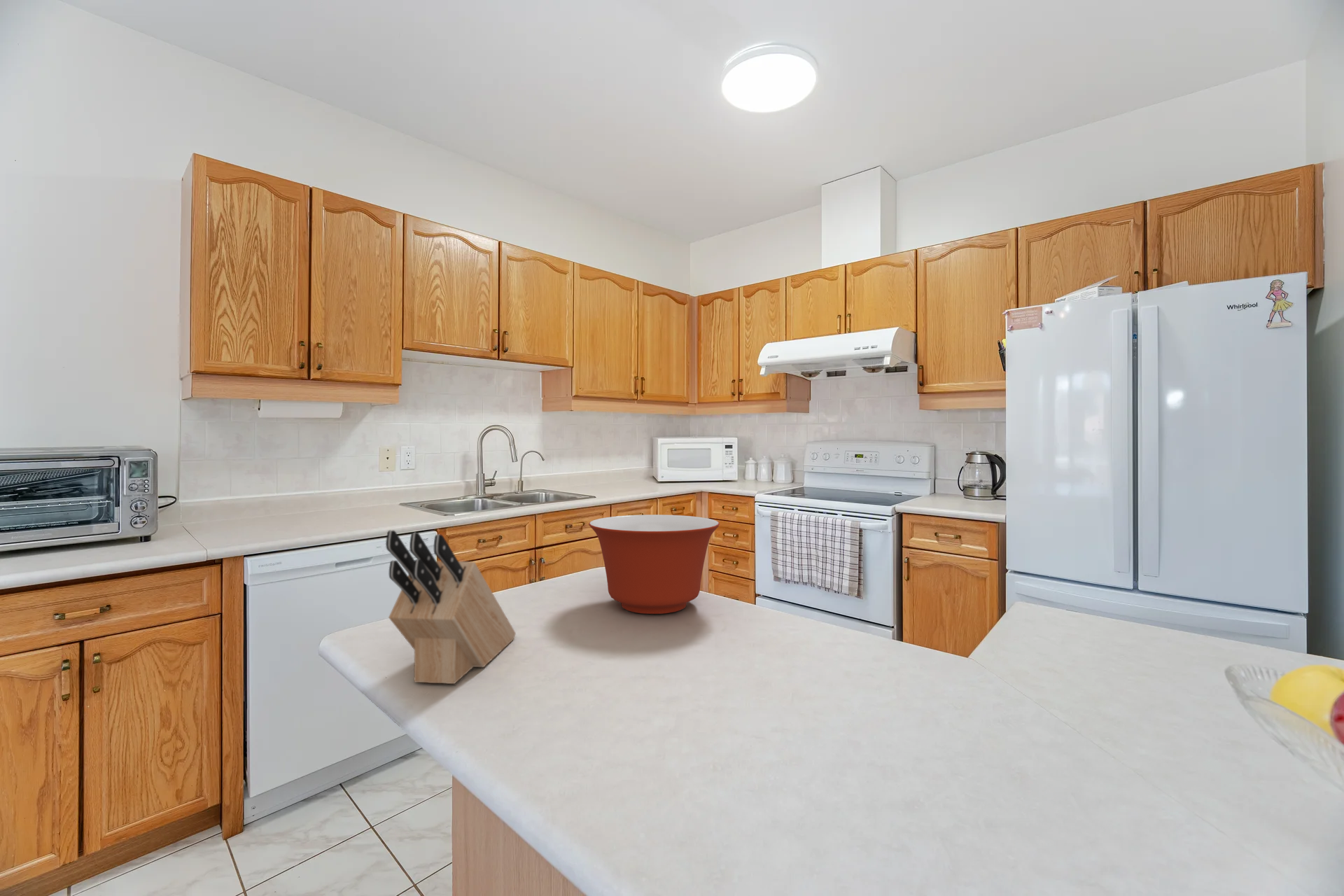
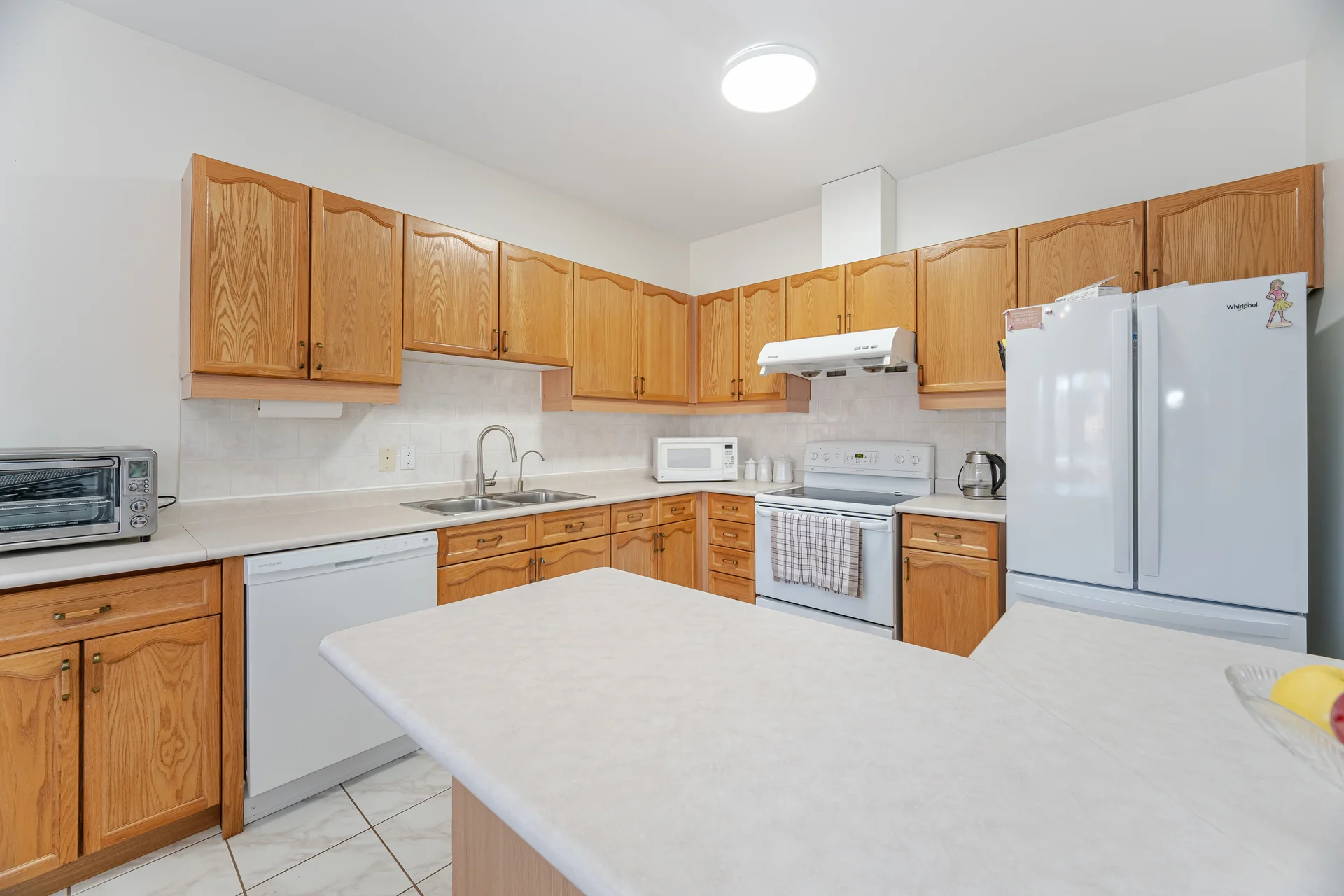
- mixing bowl [588,514,720,615]
- knife block [385,530,517,685]
